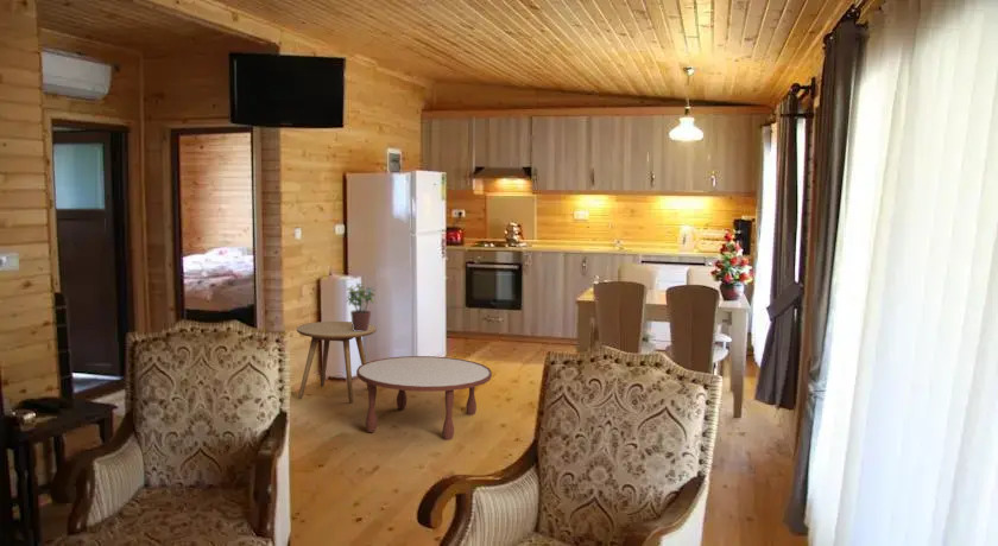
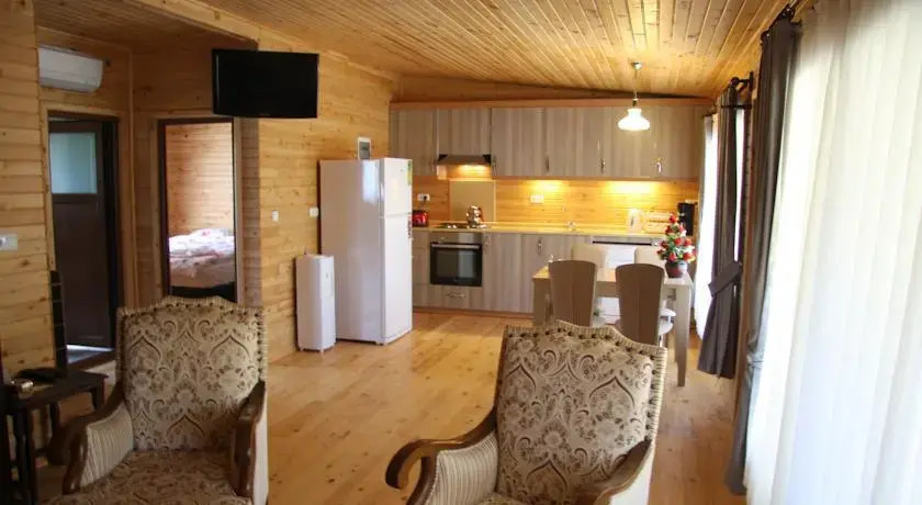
- side table [296,320,378,405]
- coffee table [355,355,493,442]
- potted plant [345,281,377,331]
